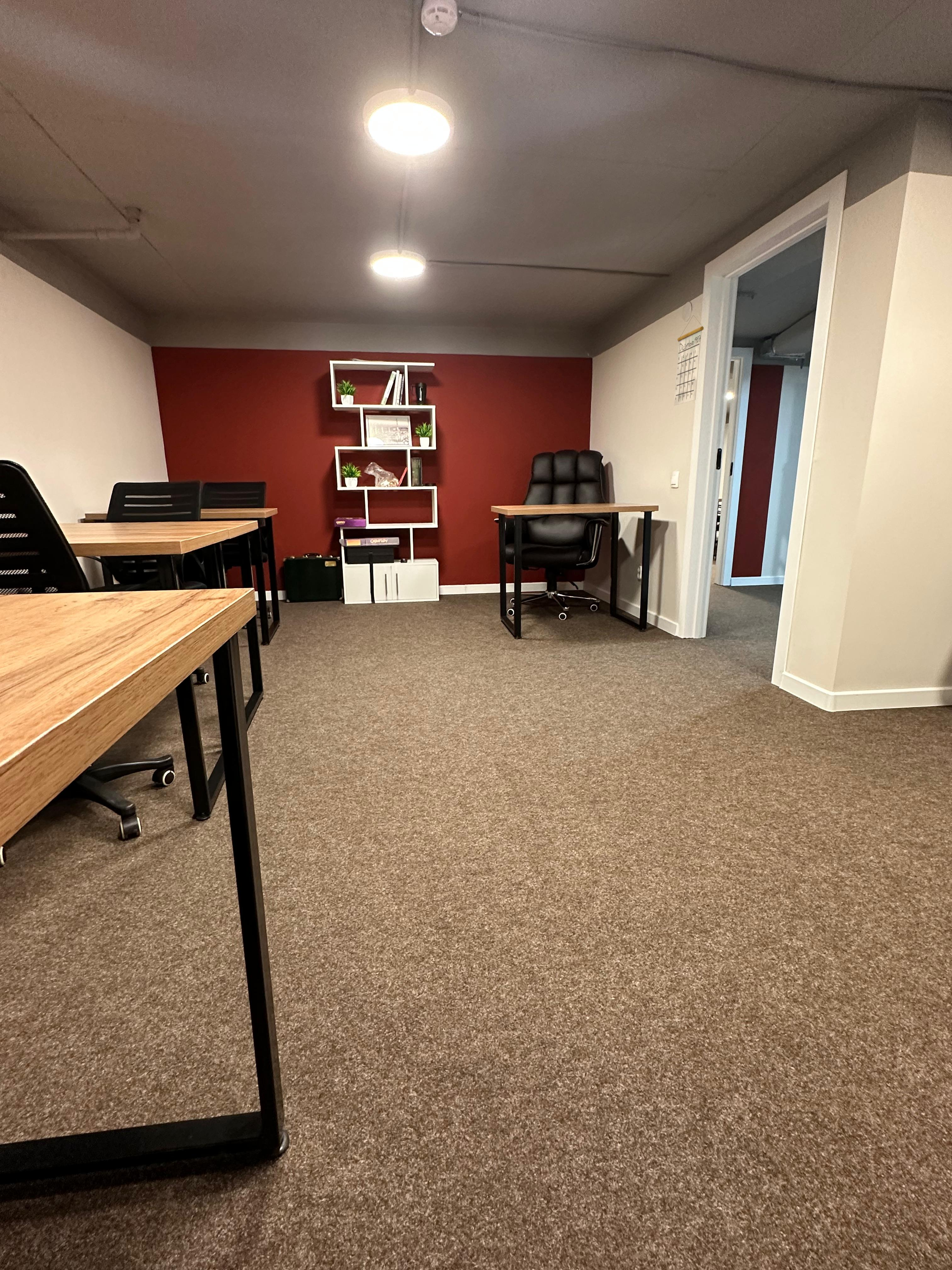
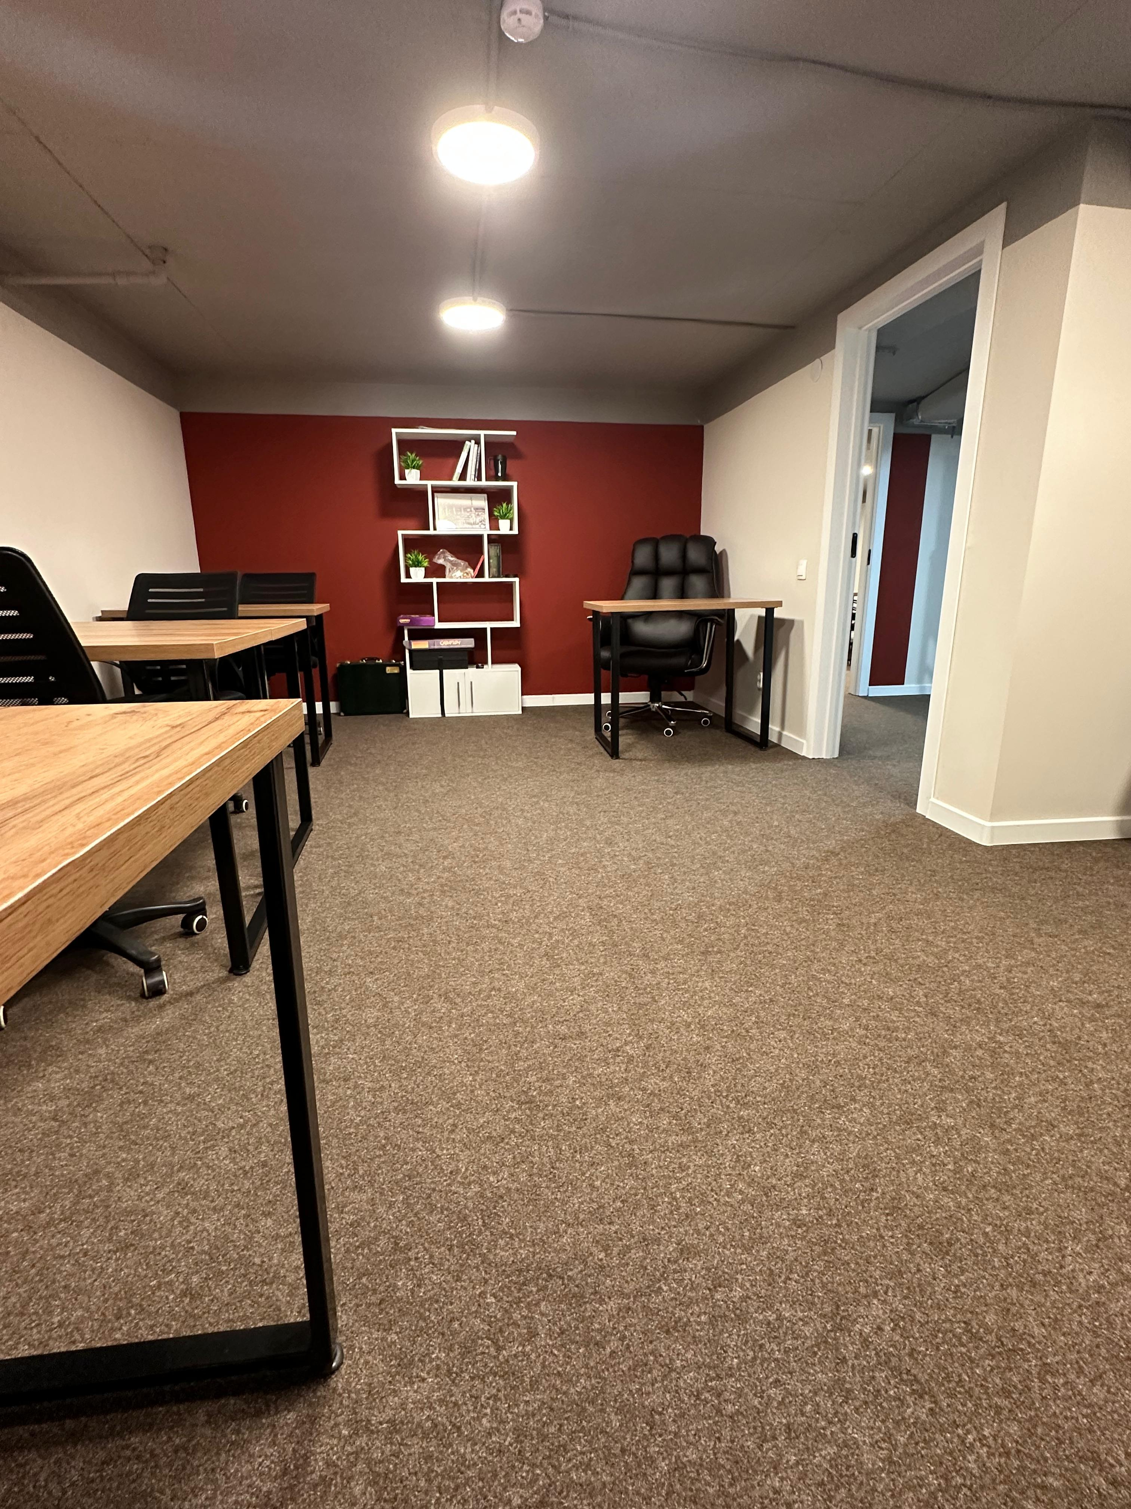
- calendar [673,315,704,406]
